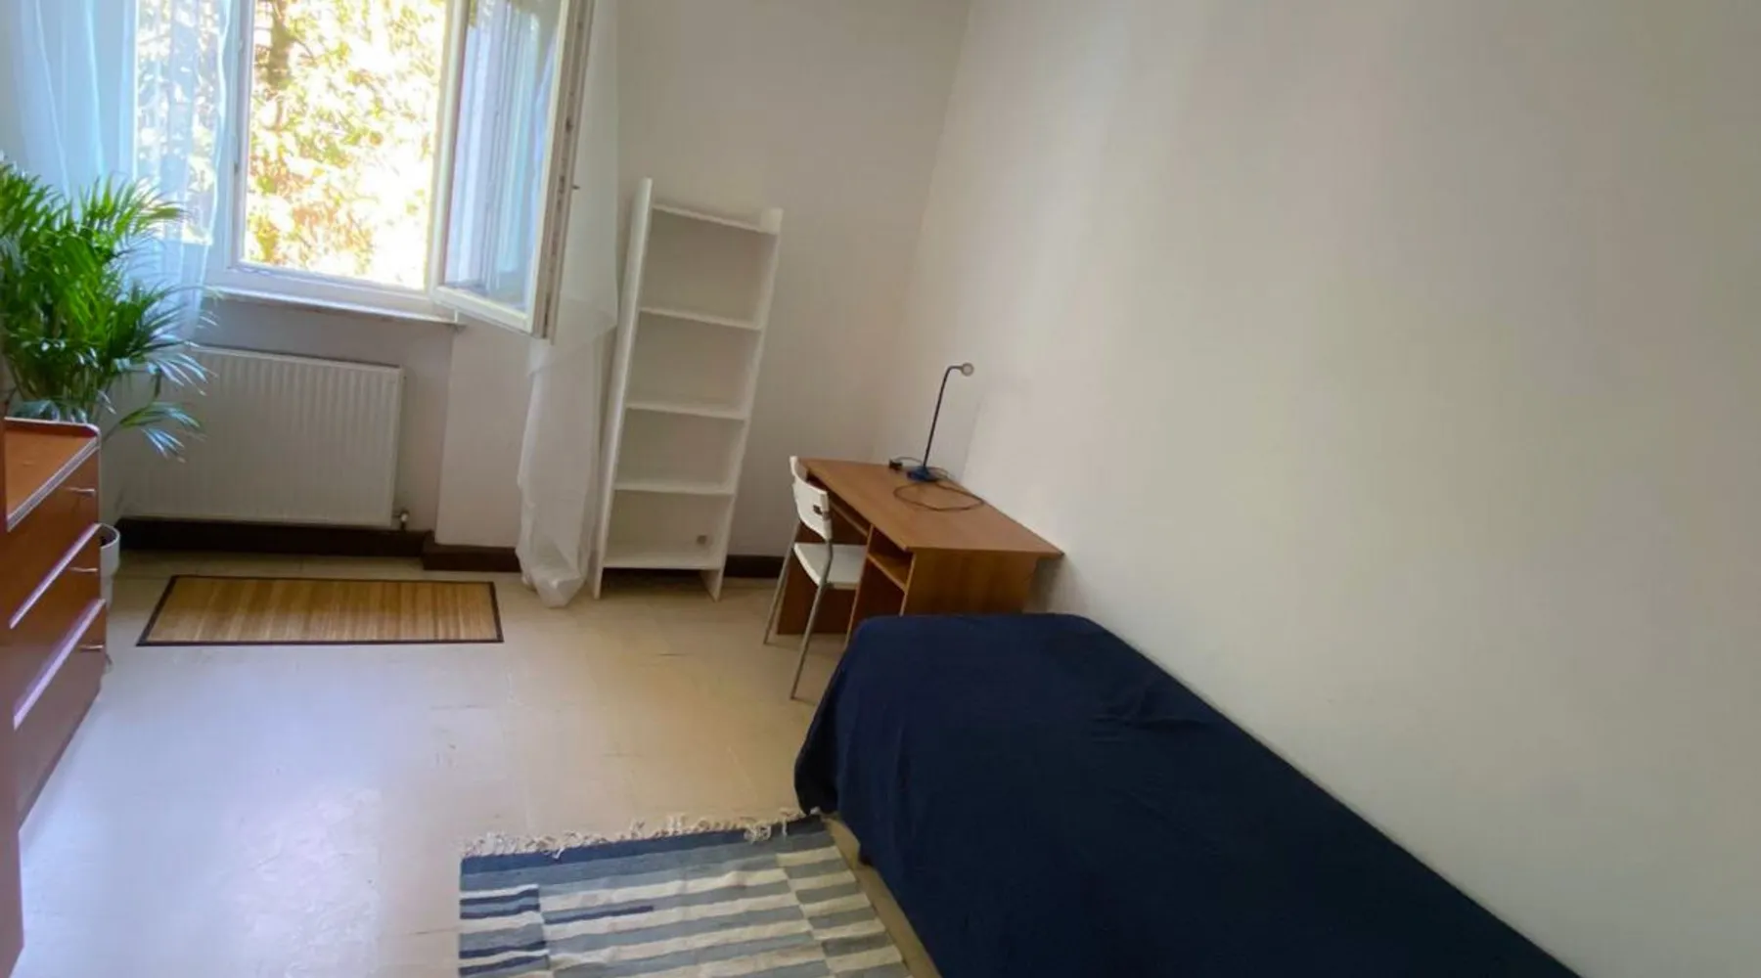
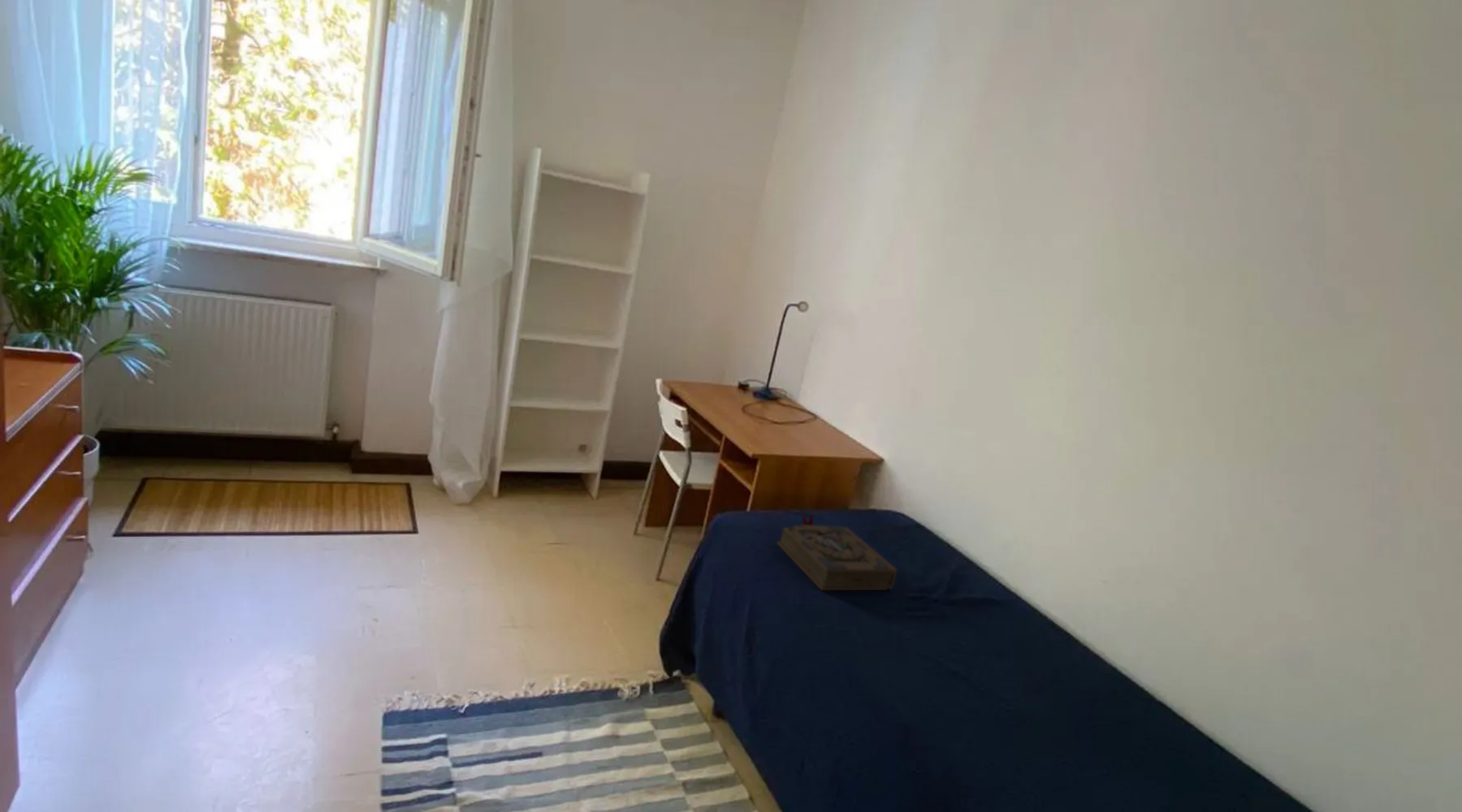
+ book [776,512,898,591]
